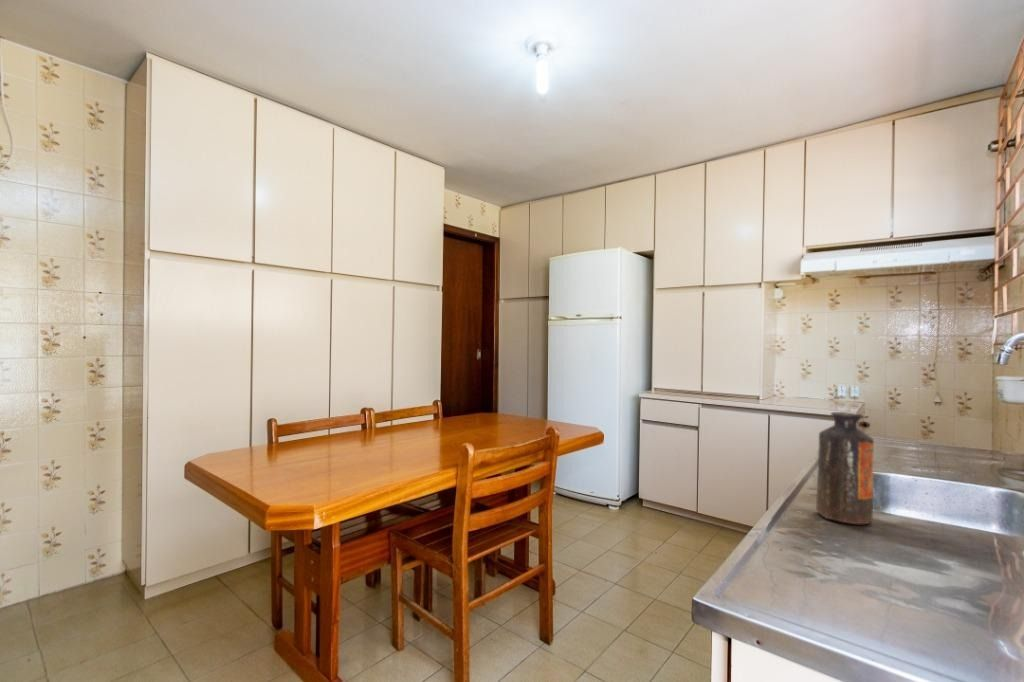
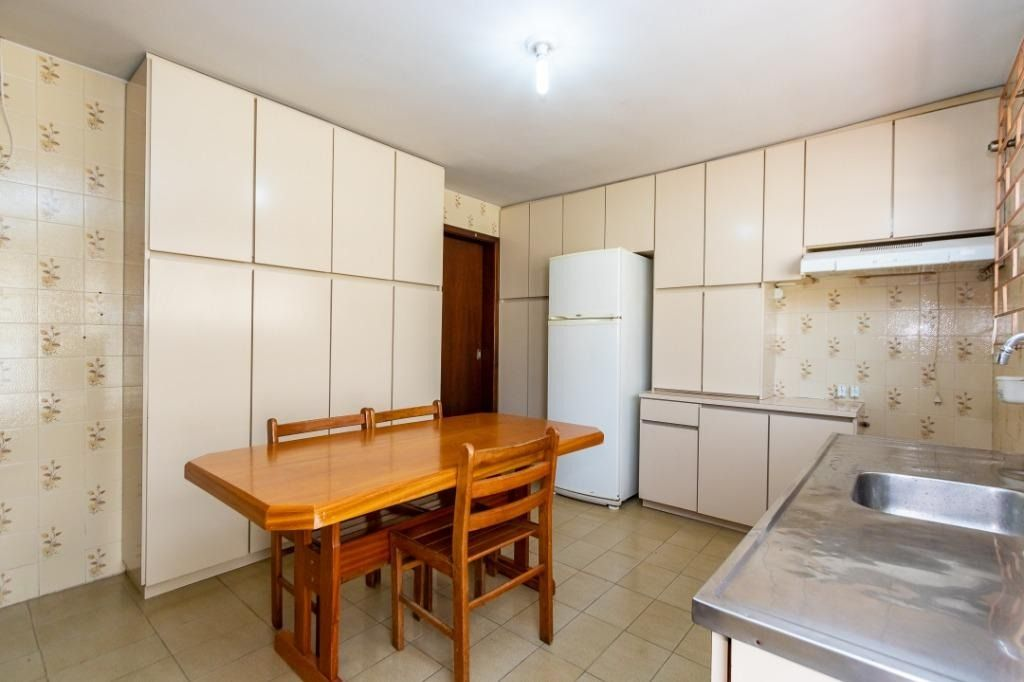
- bottle [815,411,875,525]
